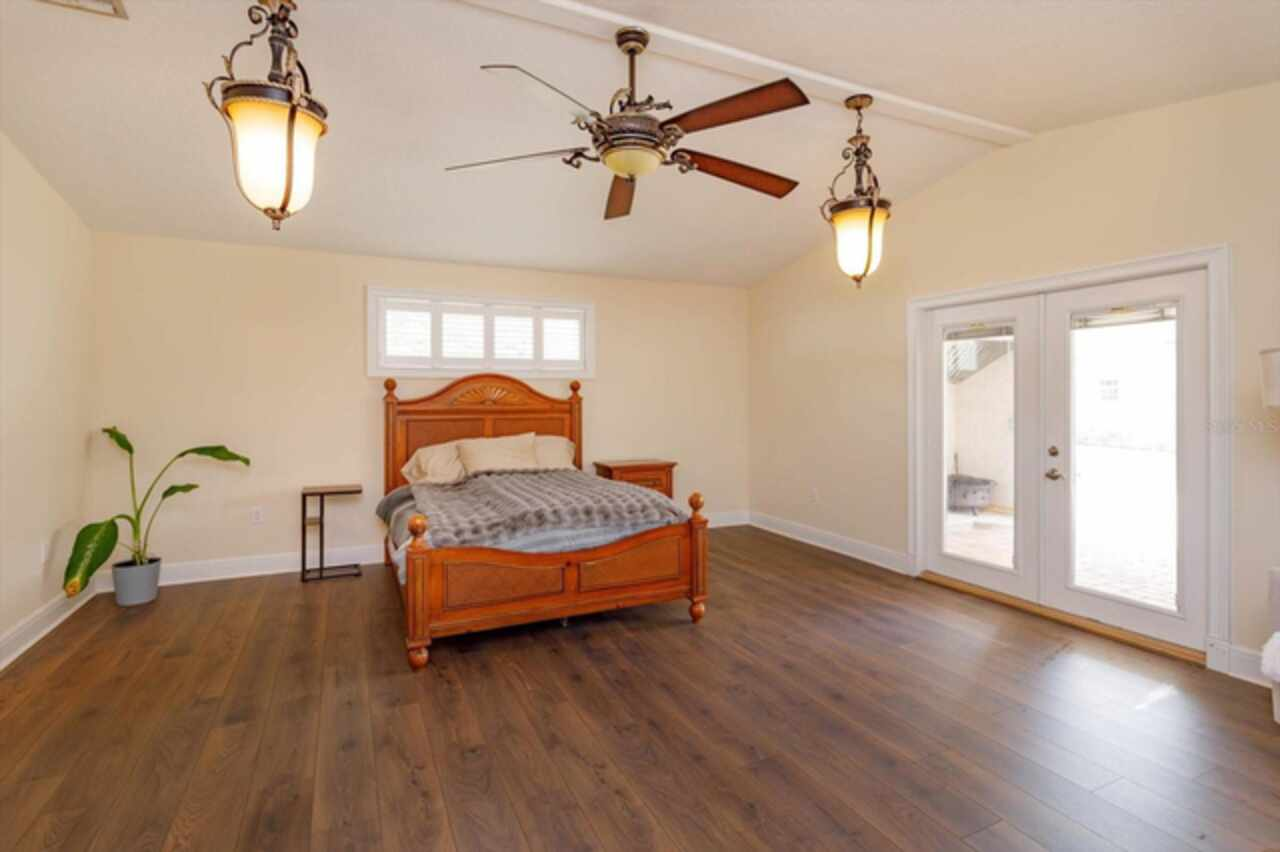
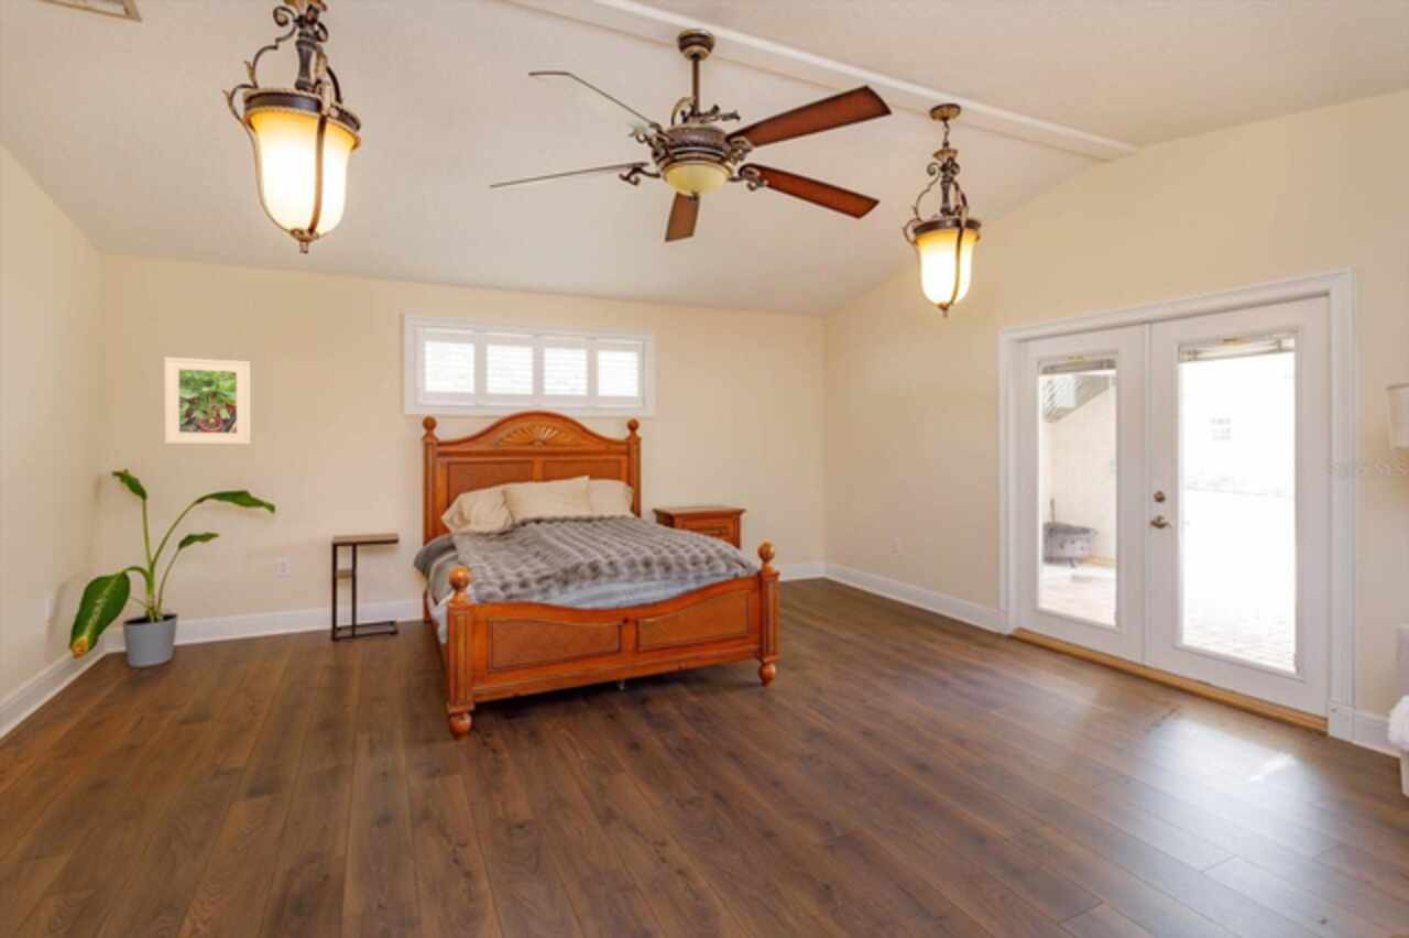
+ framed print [163,356,251,445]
